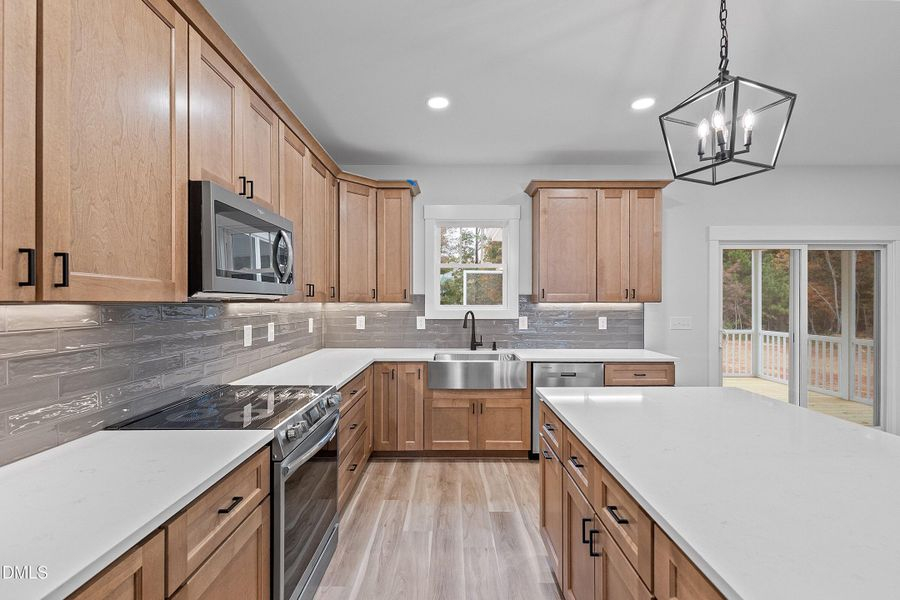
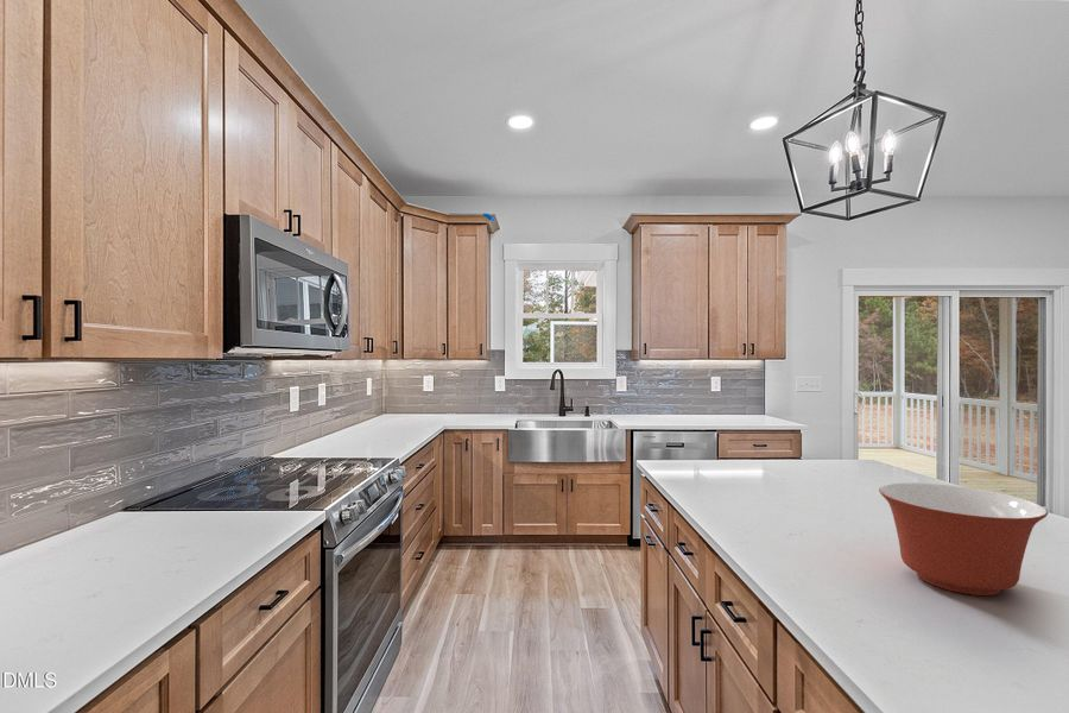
+ mixing bowl [878,481,1049,597]
